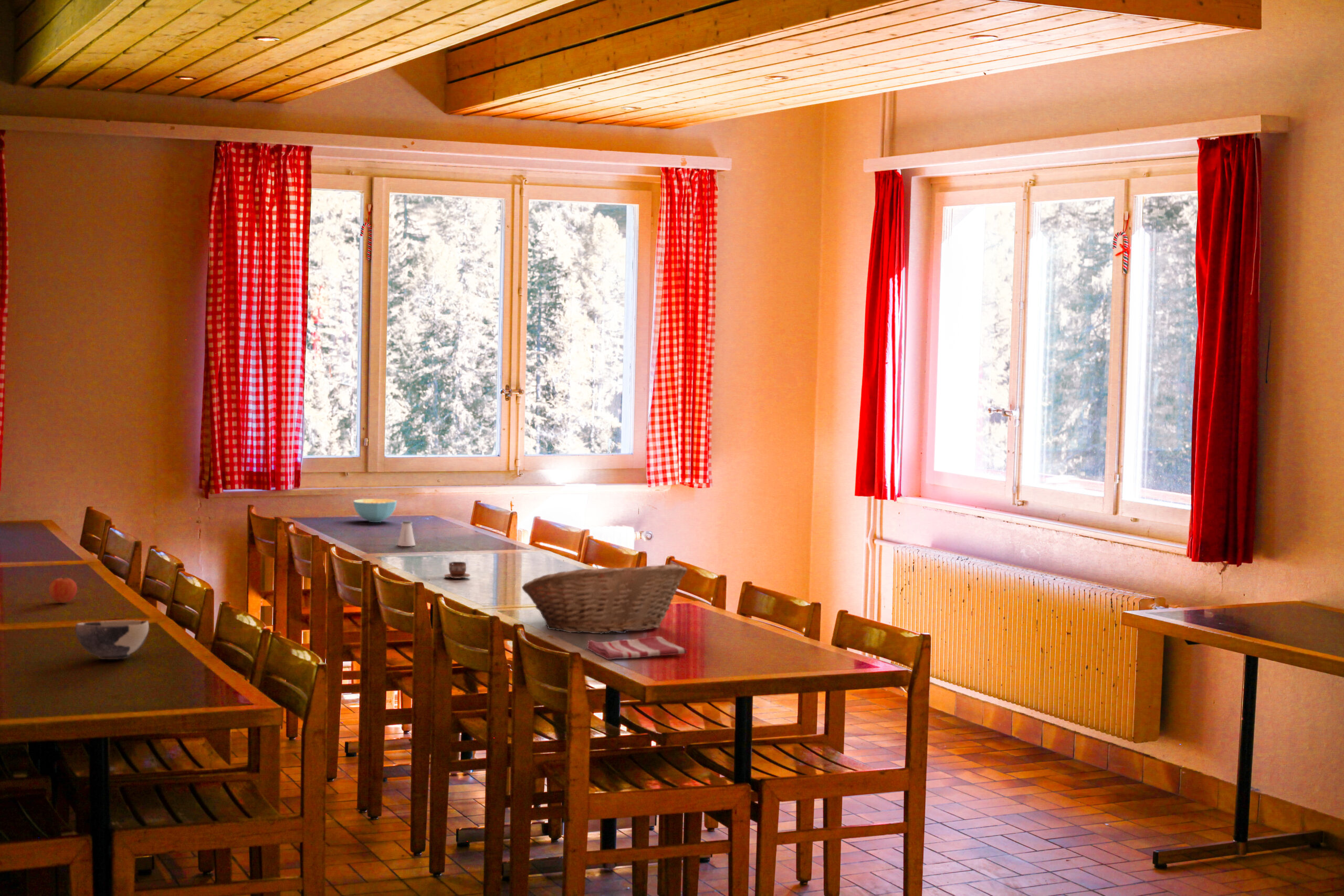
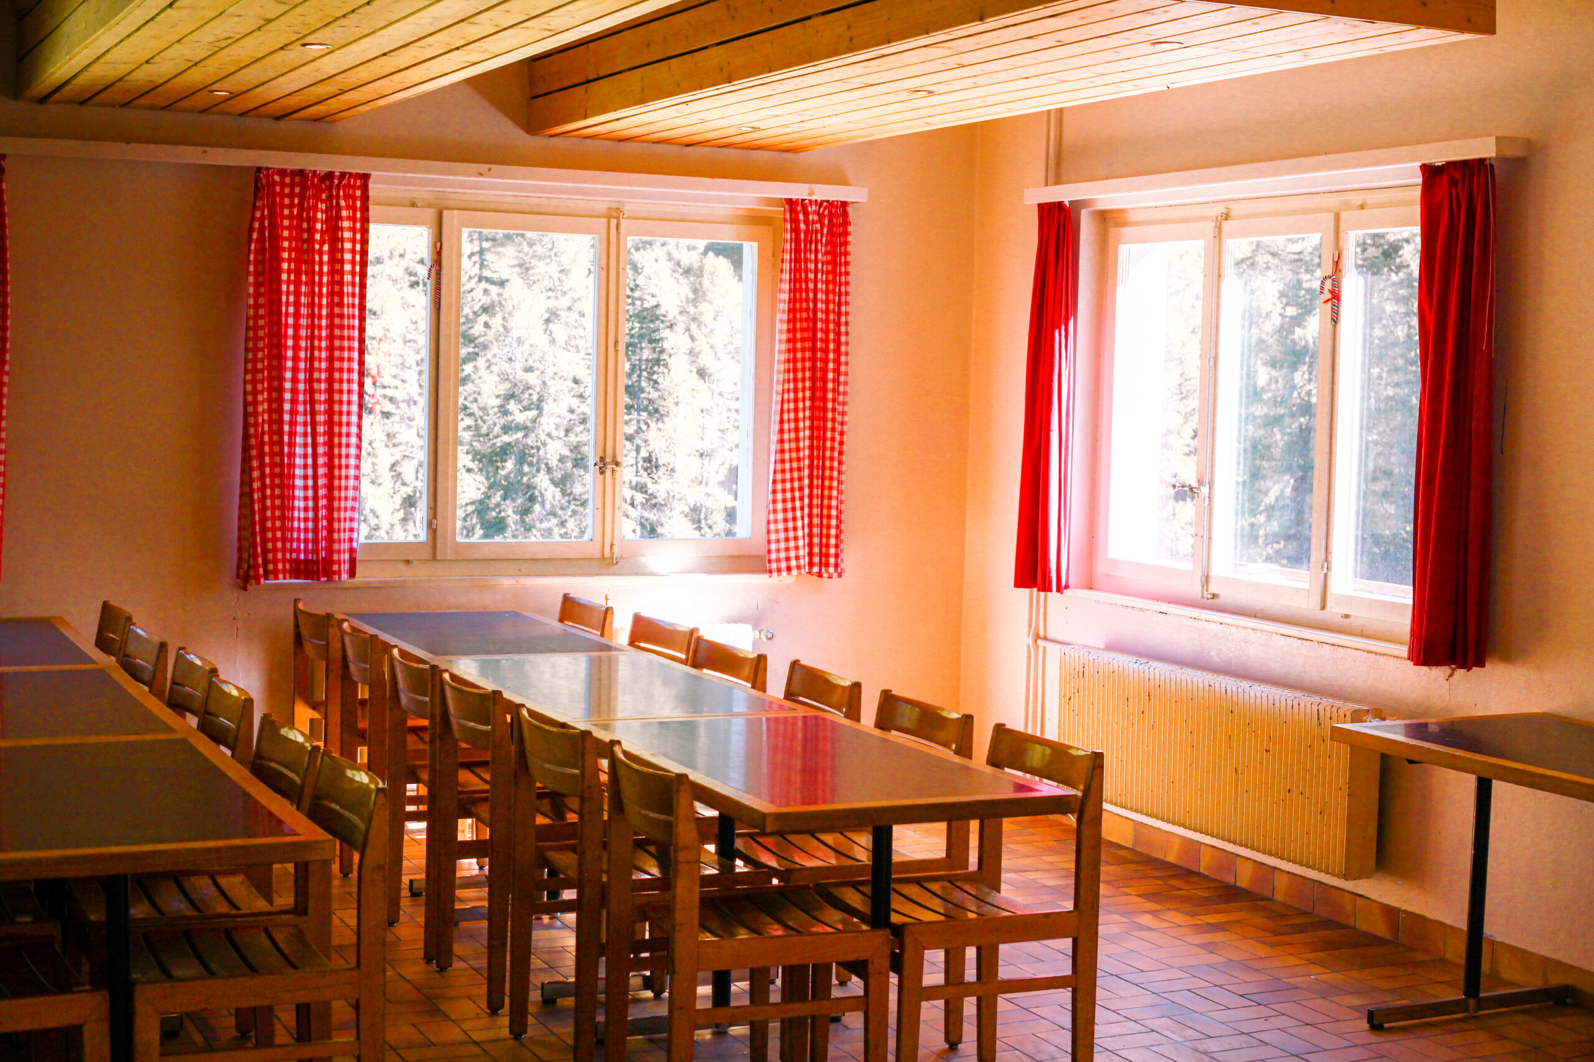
- bowl [75,620,150,660]
- cereal bowl [353,498,397,523]
- cup [444,561,471,579]
- apple [49,576,78,604]
- saltshaker [397,520,416,547]
- dish towel [586,636,687,660]
- fruit basket [521,563,688,635]
